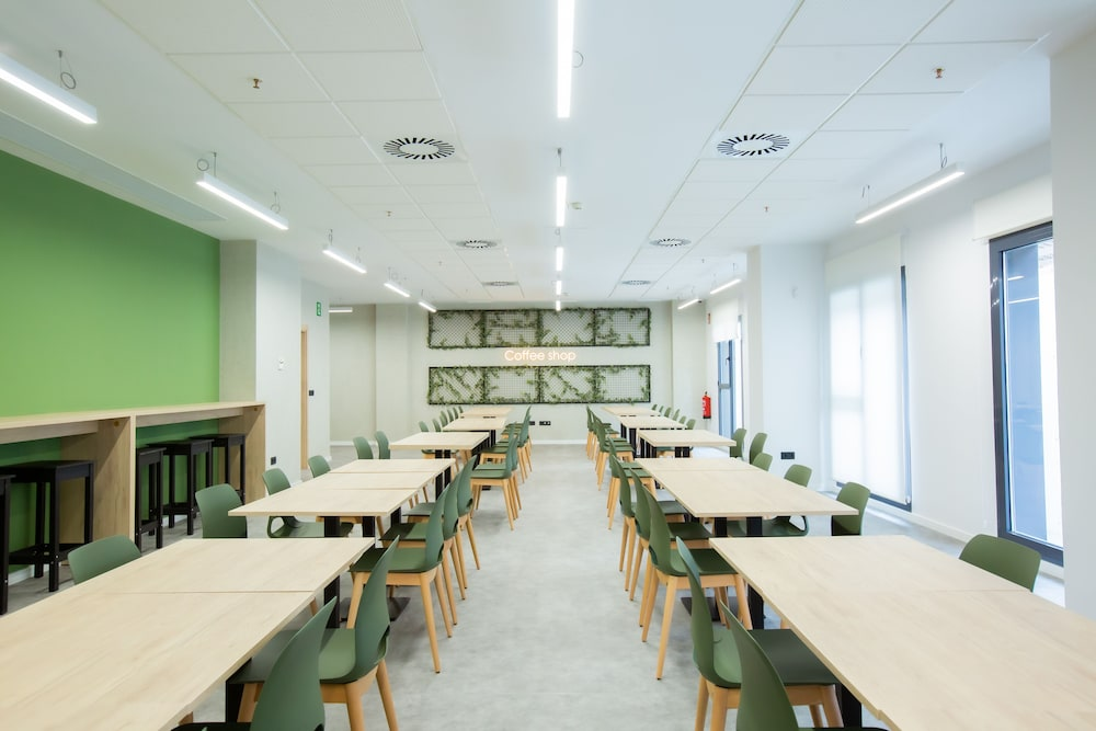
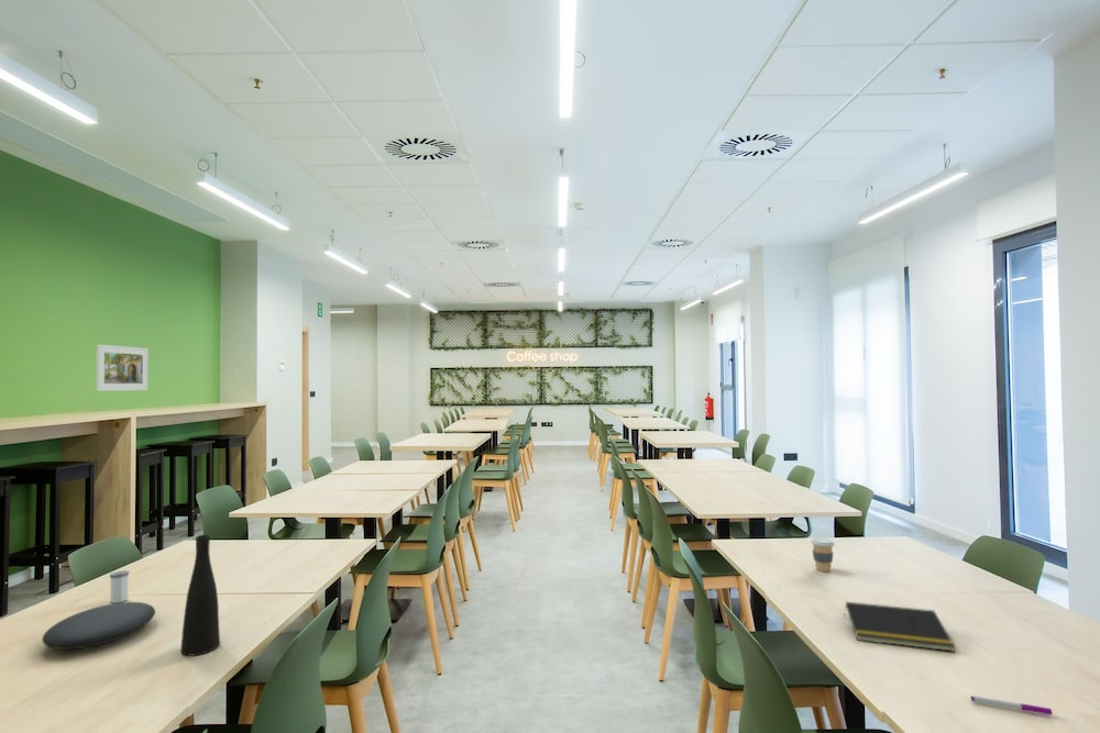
+ pen [969,695,1054,717]
+ plate [41,601,156,651]
+ salt shaker [109,569,130,603]
+ notepad [843,601,957,653]
+ coffee cup [810,536,836,573]
+ vase [179,534,221,657]
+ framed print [96,343,150,392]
